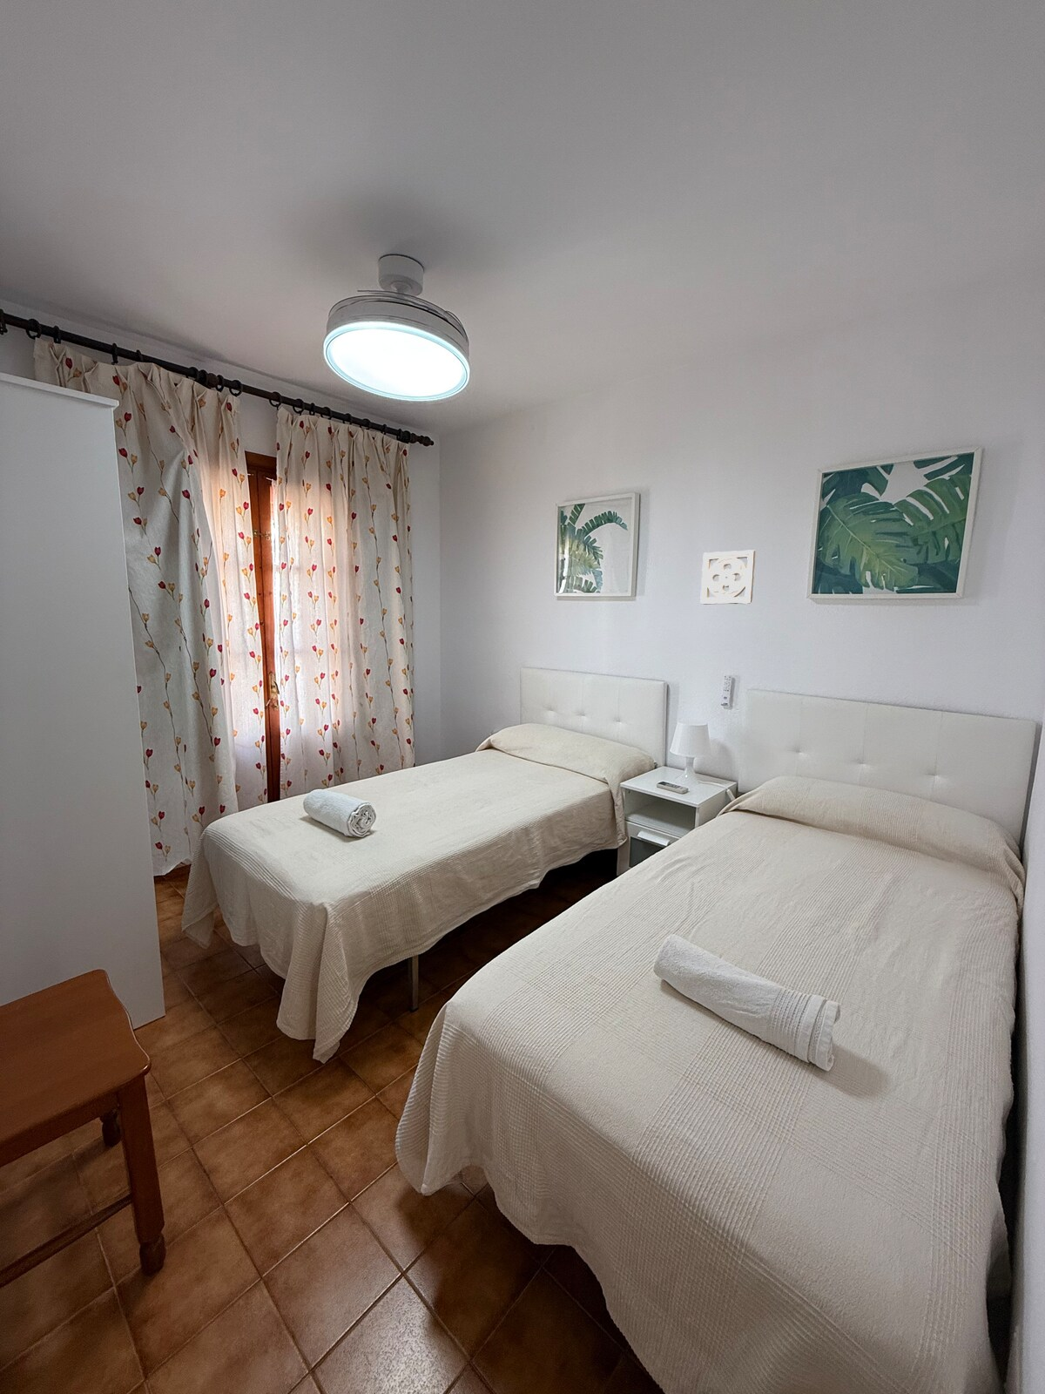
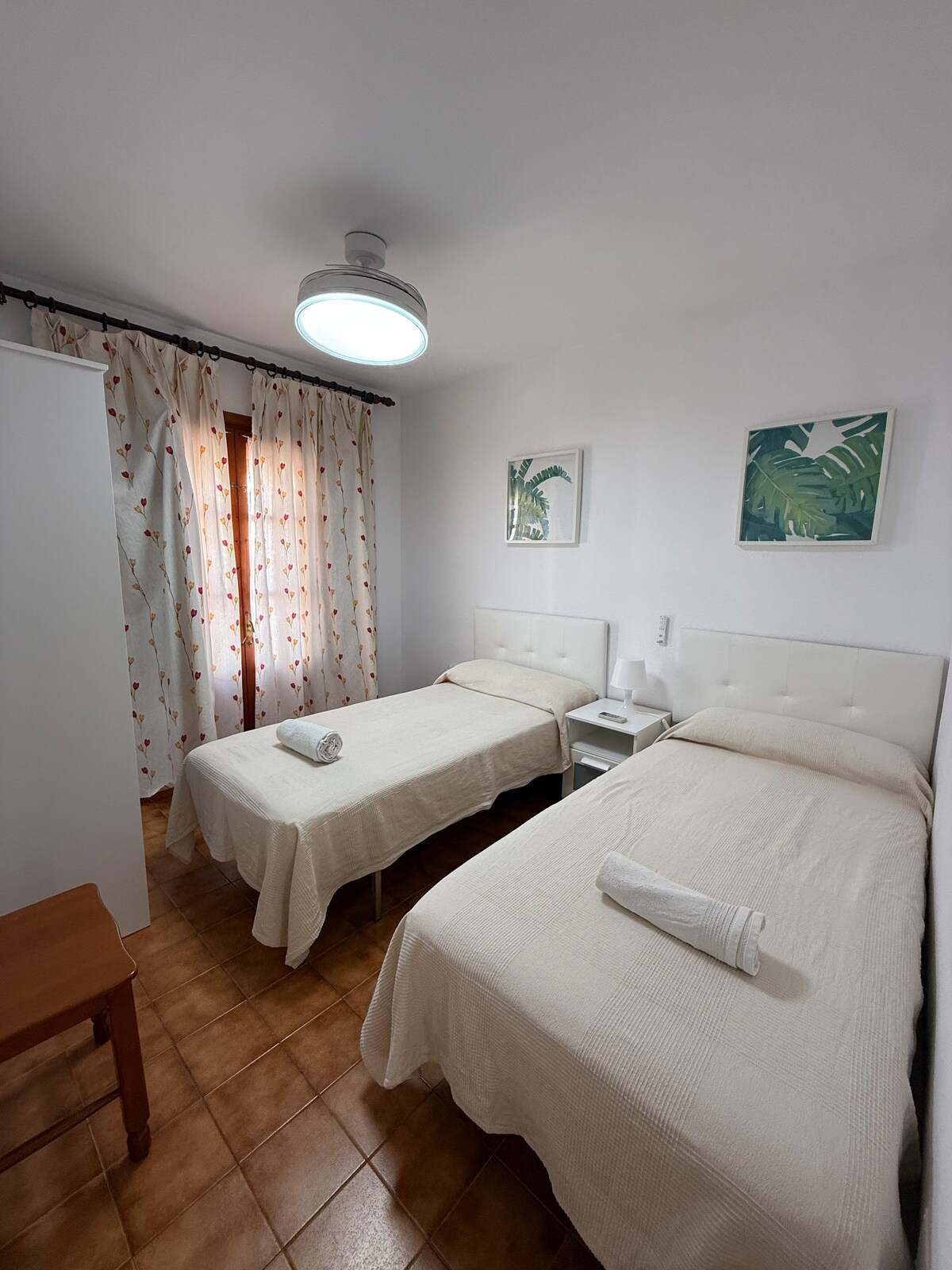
- wall ornament [700,549,756,606]
